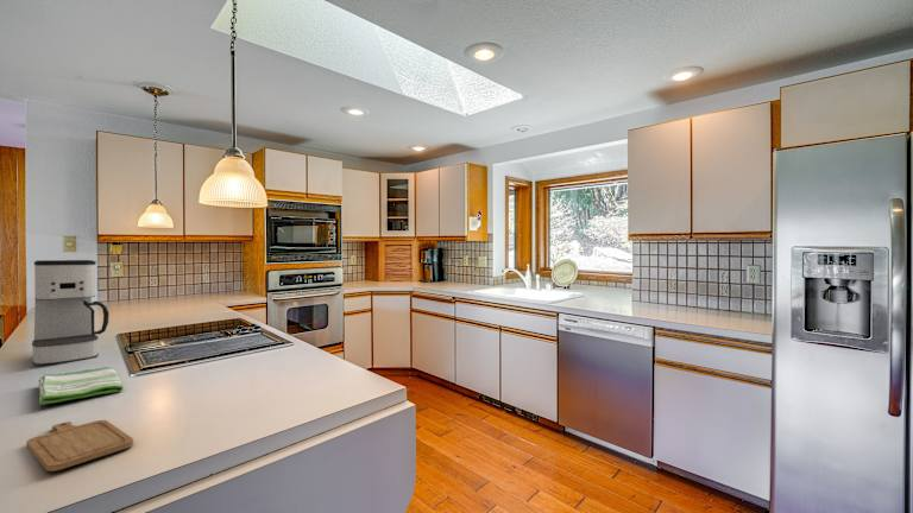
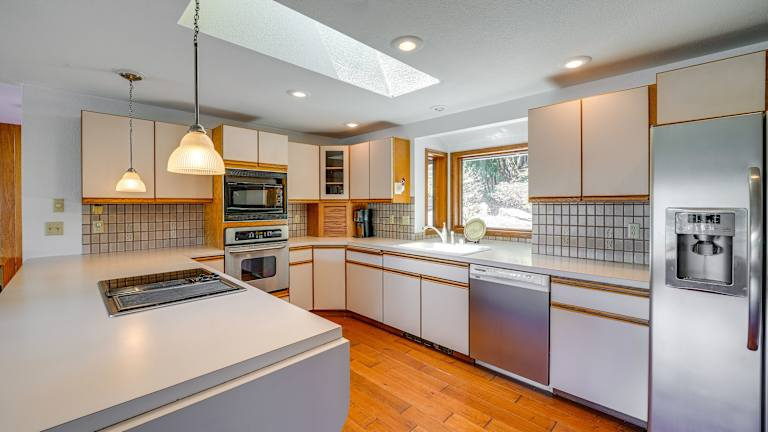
- dish towel [37,366,124,406]
- chopping board [25,419,134,473]
- coffee maker [31,259,111,367]
